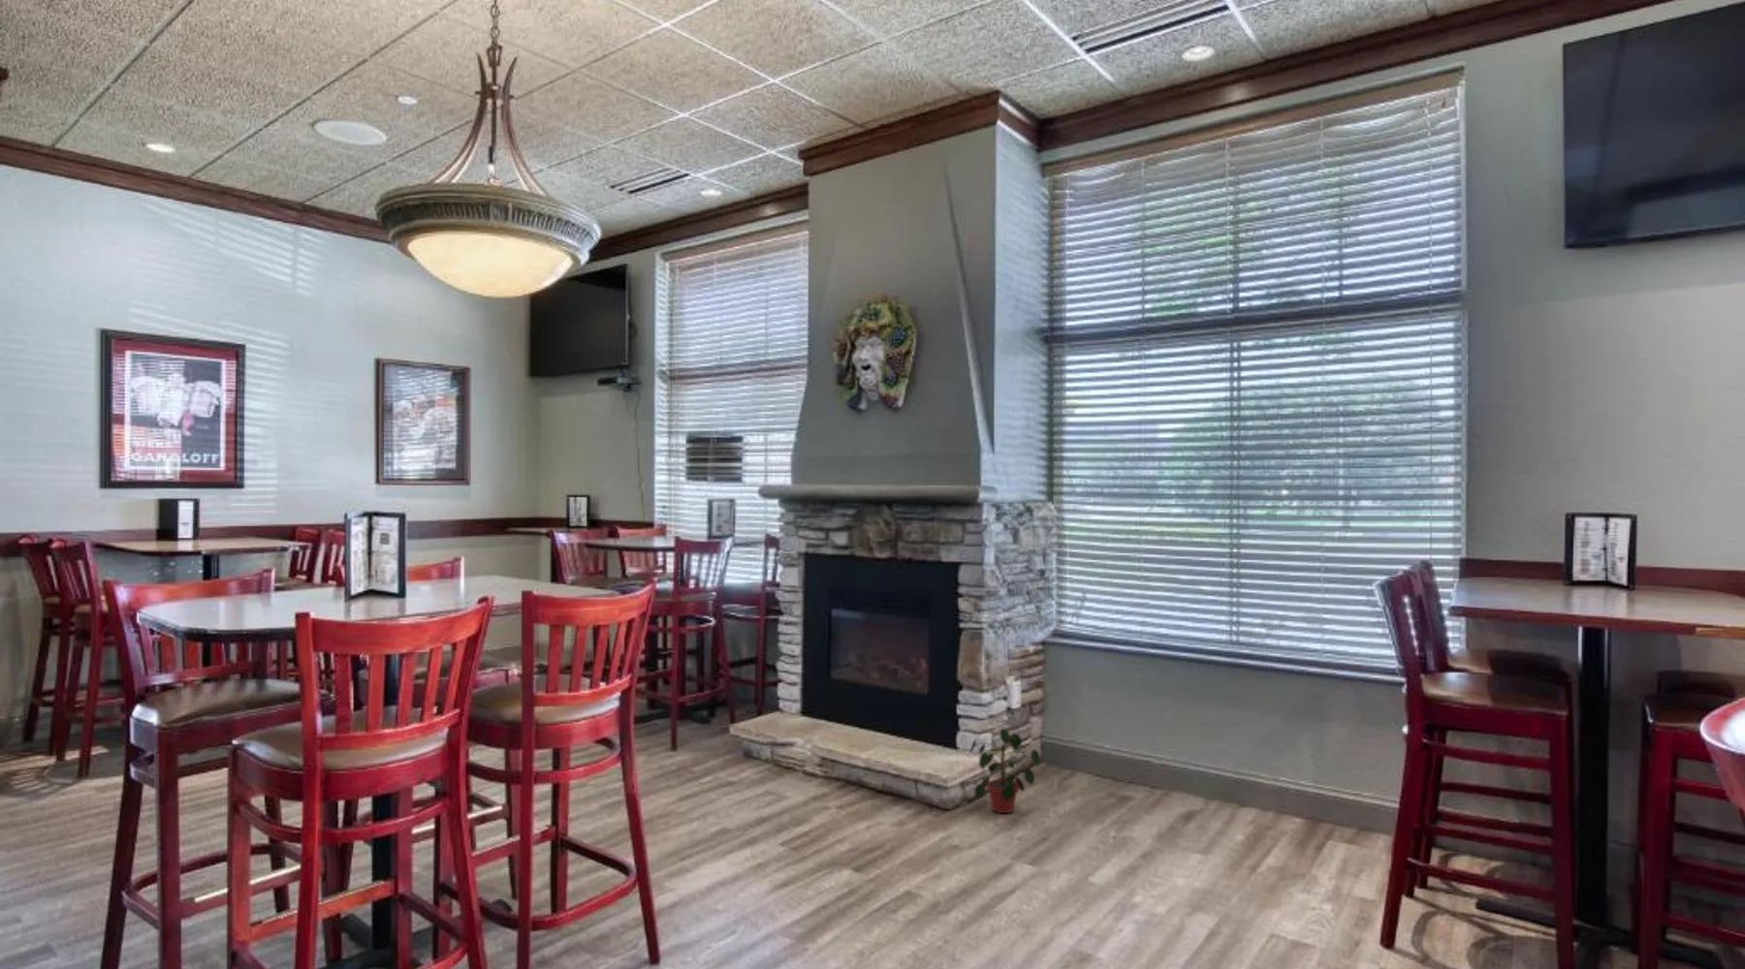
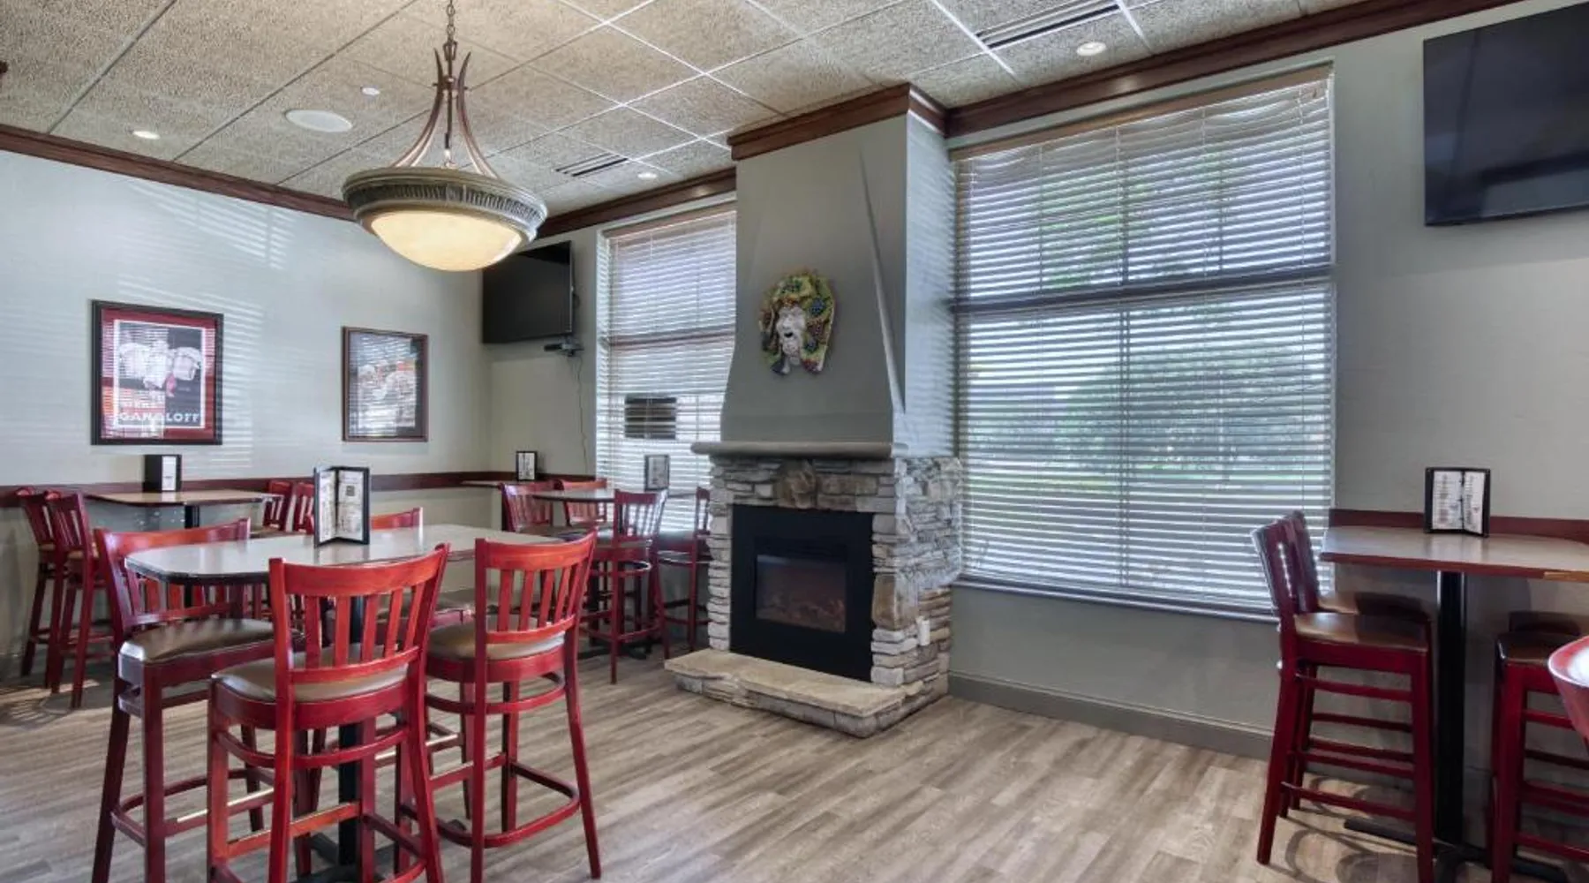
- potted plant [968,728,1041,814]
